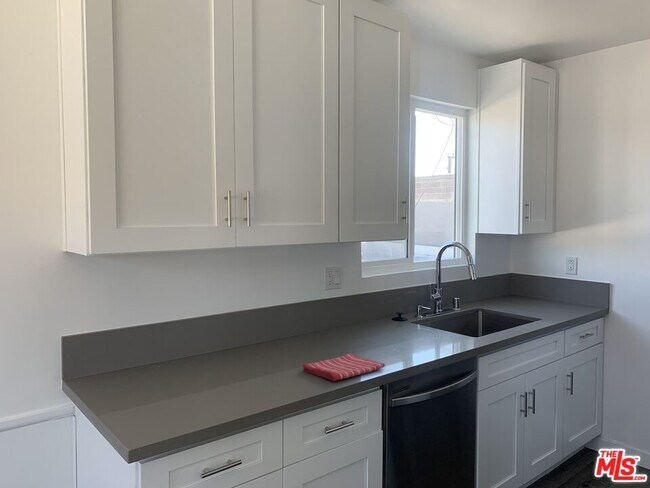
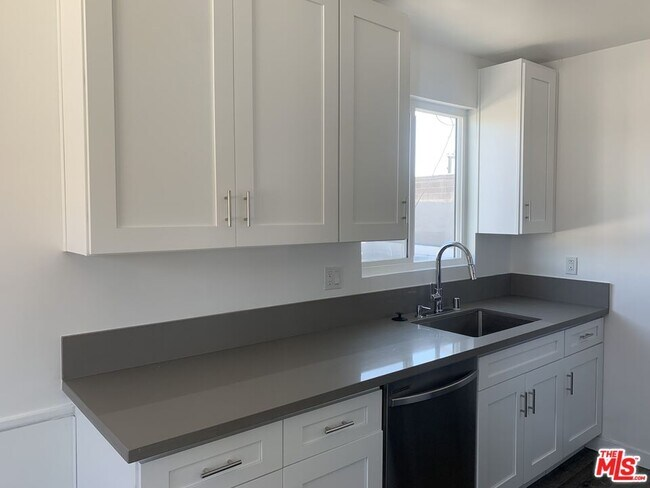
- dish towel [302,352,386,382]
